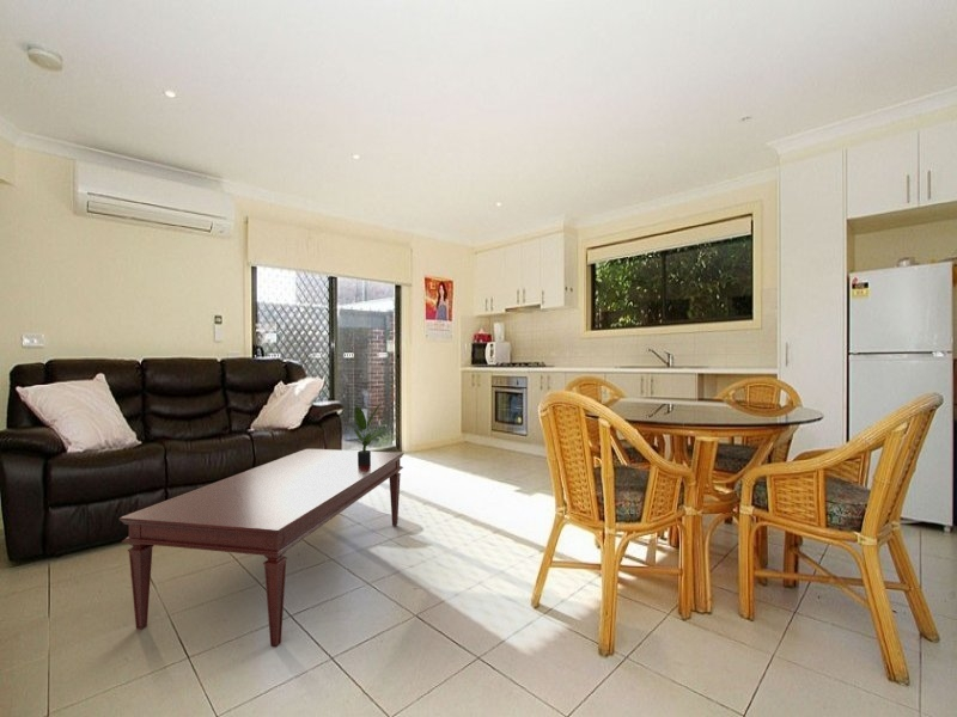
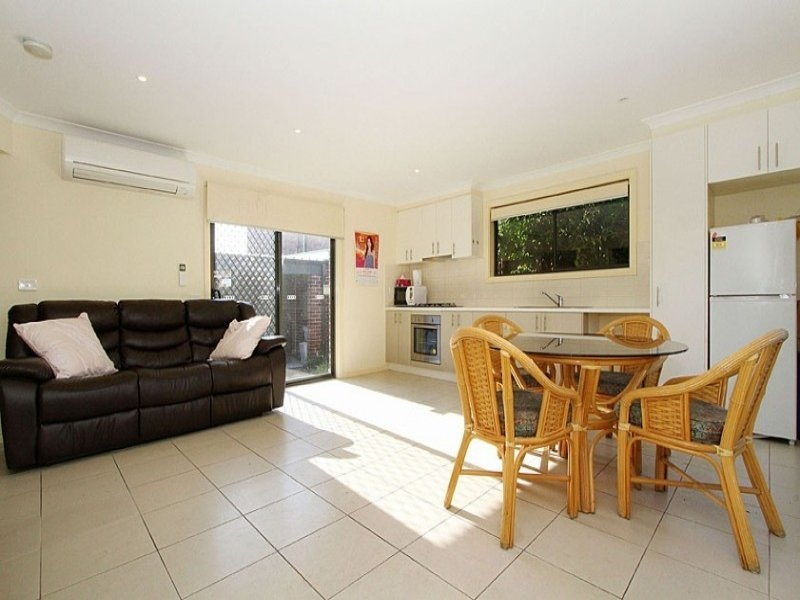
- coffee table [118,448,406,649]
- potted plant [351,404,388,465]
